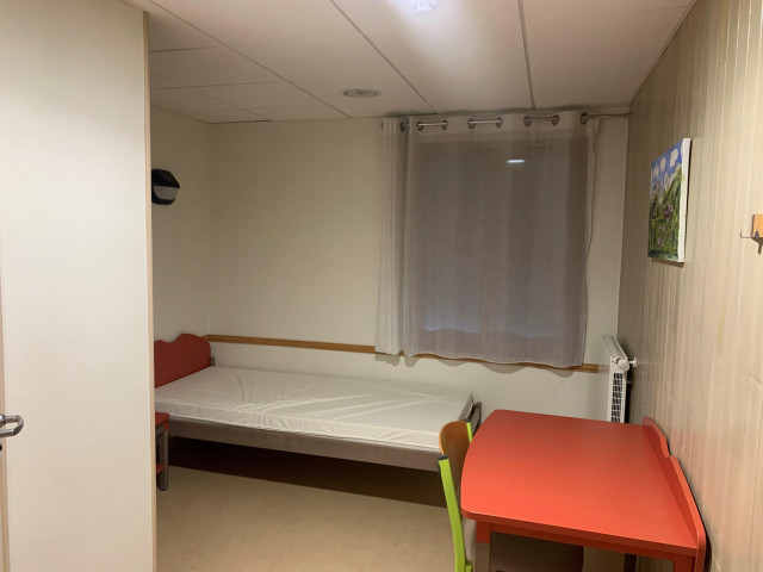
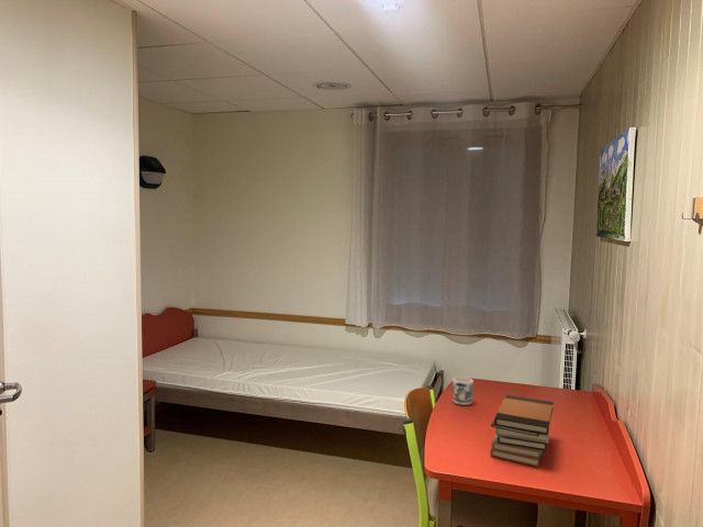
+ mug [451,375,475,406]
+ book stack [489,394,555,468]
